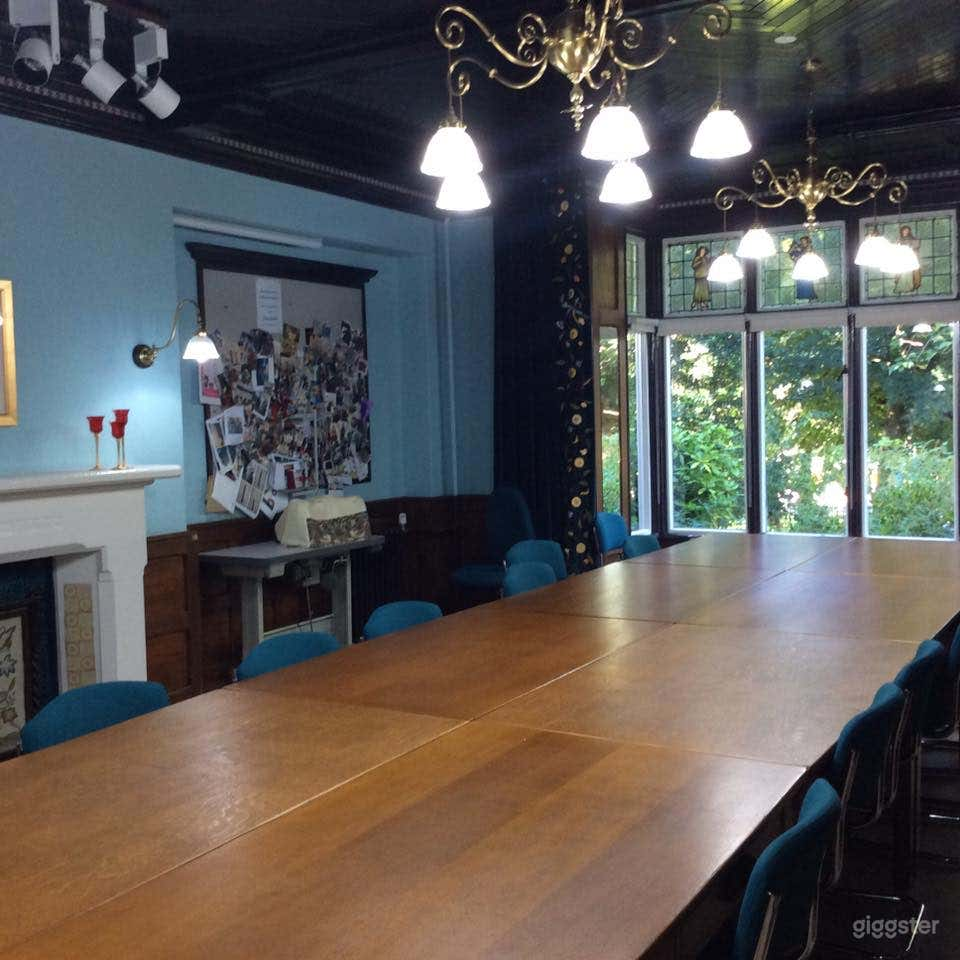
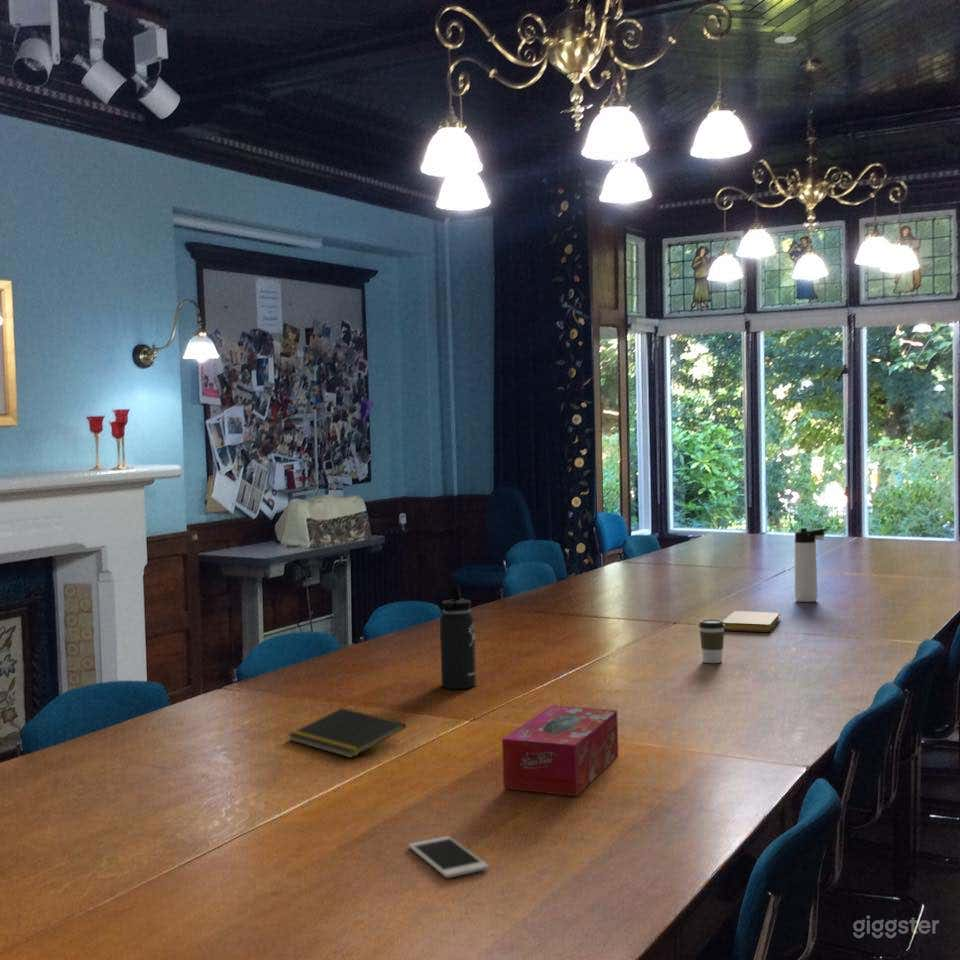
+ coffee cup [698,618,725,664]
+ thermos bottle [794,527,828,603]
+ notepad [287,707,406,759]
+ thermos bottle [439,584,477,690]
+ notebook [723,610,781,633]
+ cell phone [408,835,489,879]
+ tissue box [501,704,619,797]
